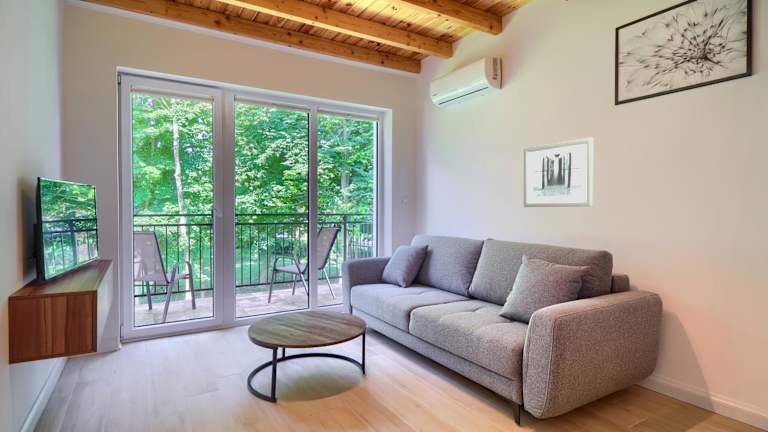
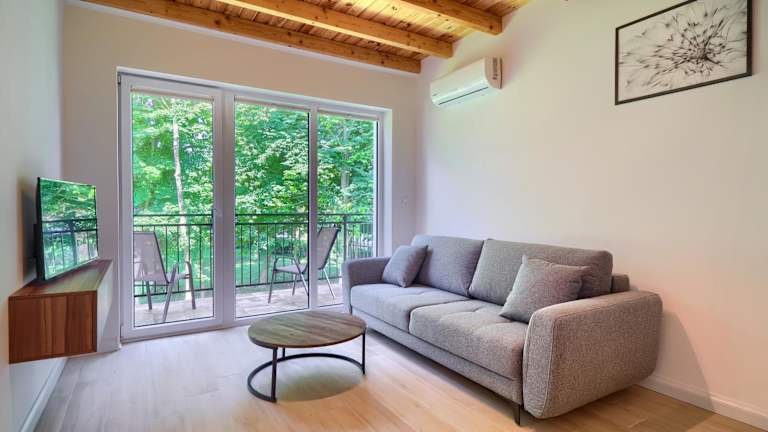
- wall art [523,136,595,208]
